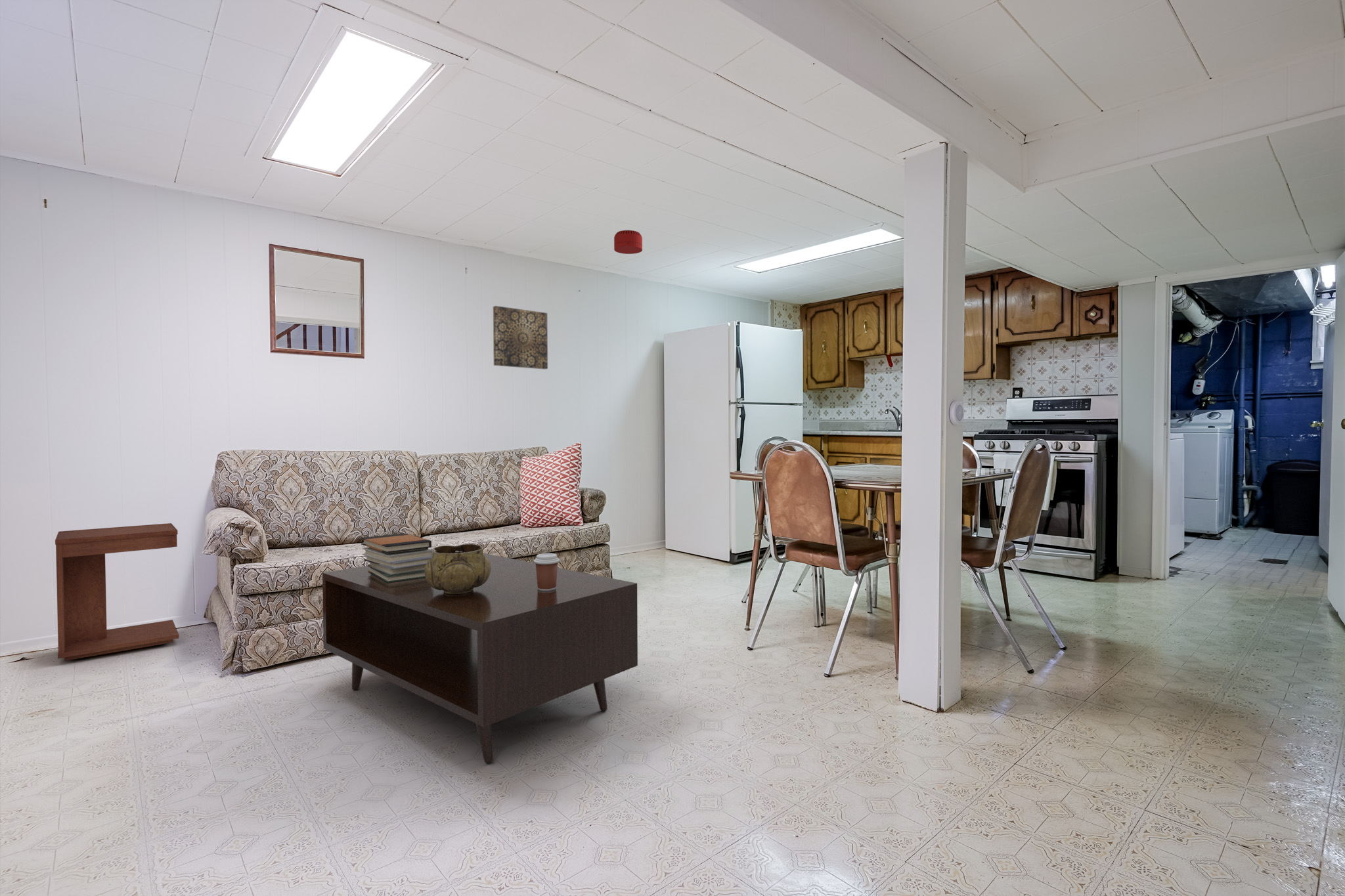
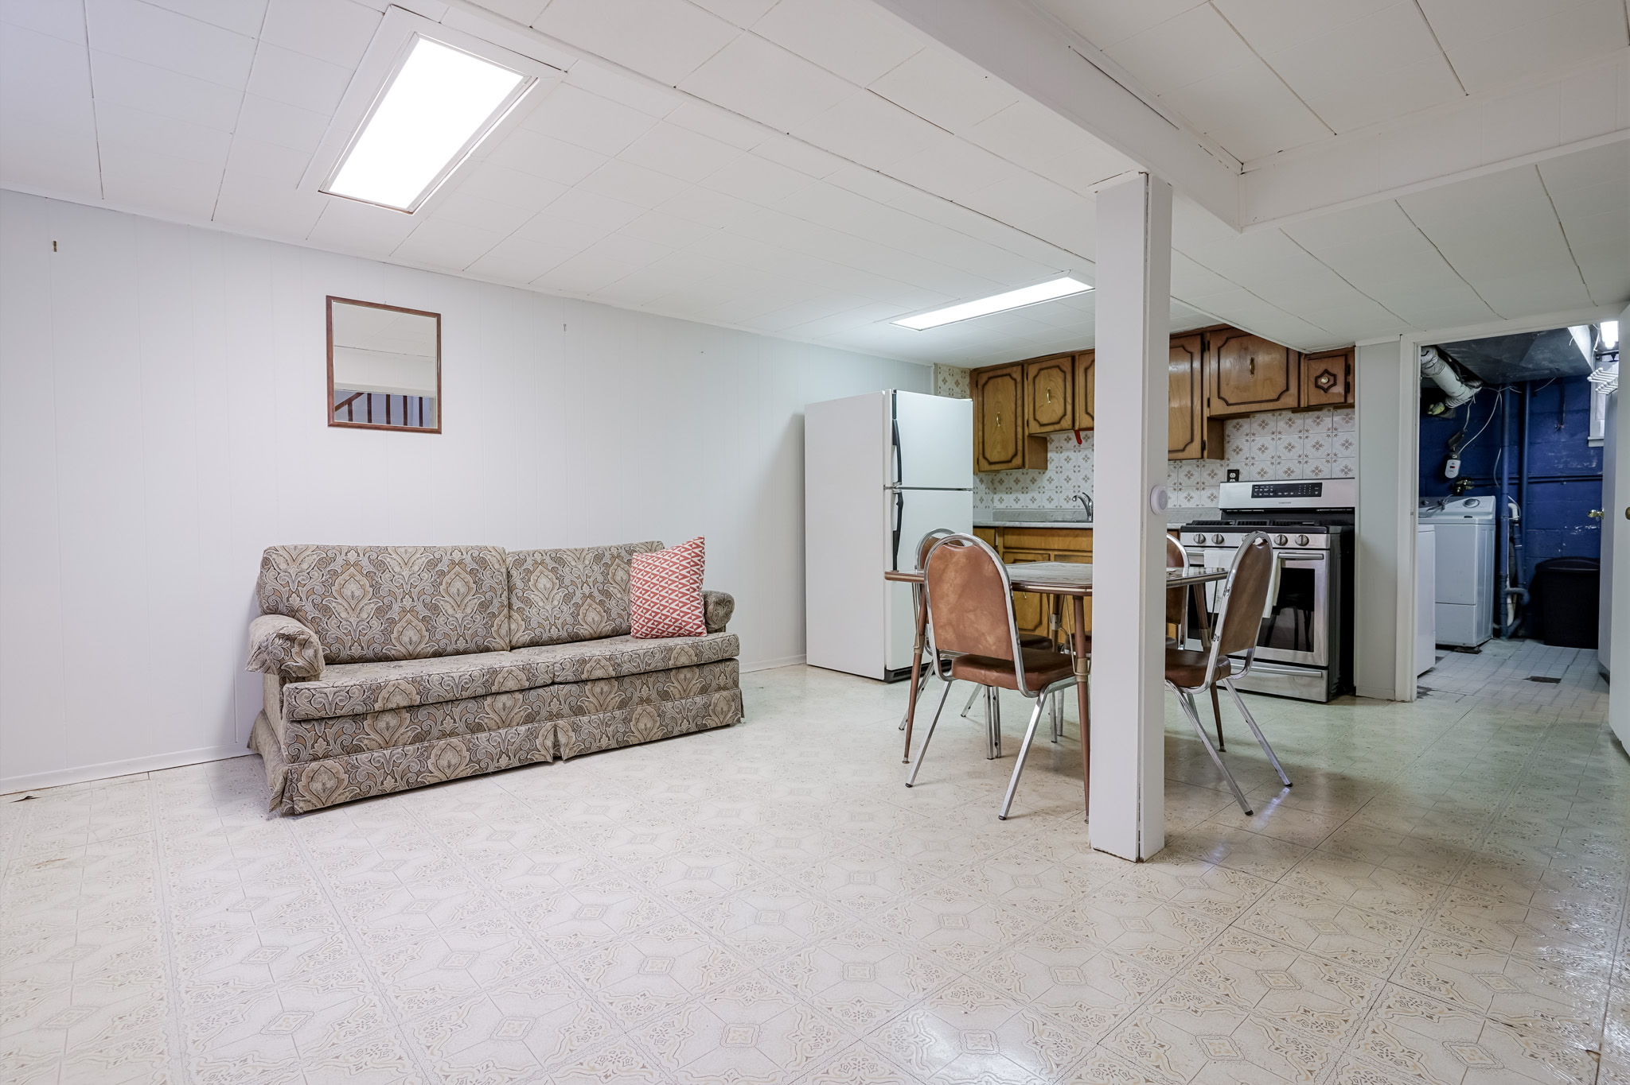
- smoke detector [613,230,643,255]
- book stack [361,532,433,582]
- coffee cup [533,553,560,591]
- side table [55,523,179,661]
- coffee table [322,551,638,765]
- decorative bowl [425,544,491,594]
- wall art [493,305,548,370]
